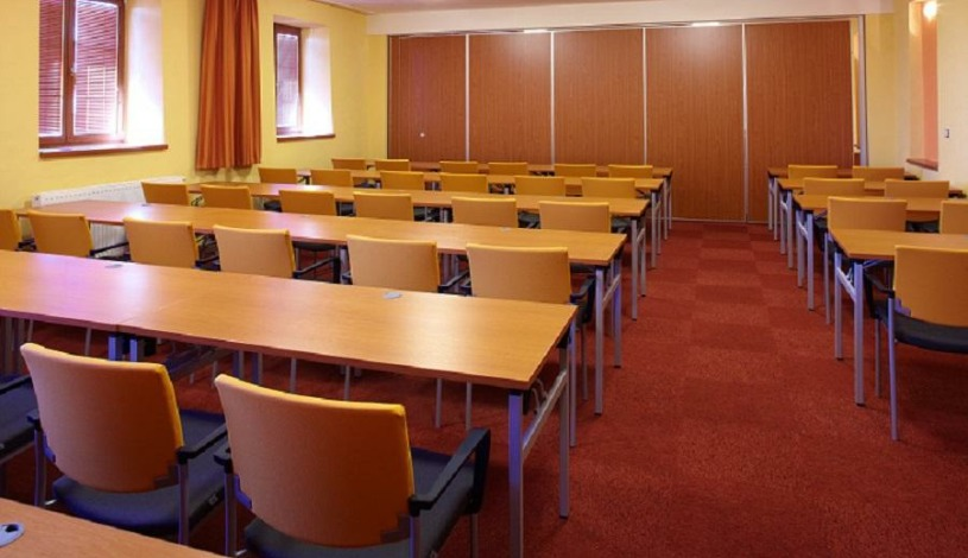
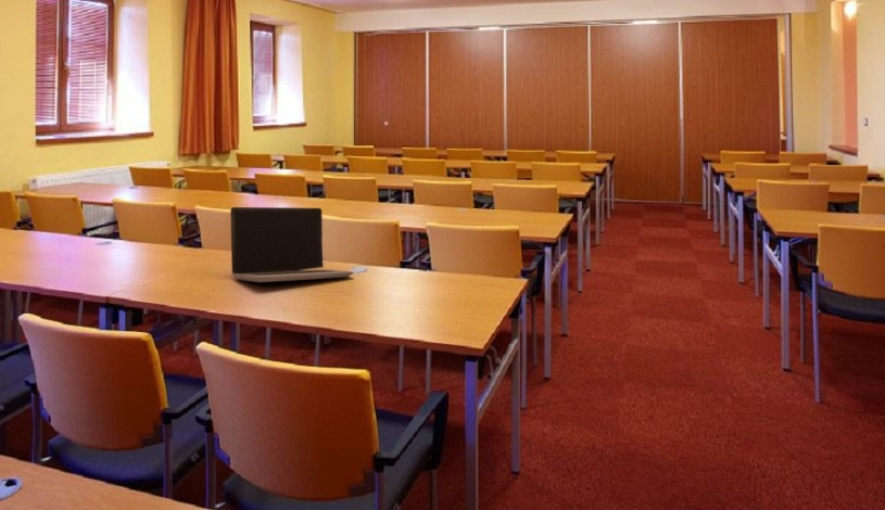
+ laptop computer [229,206,355,283]
